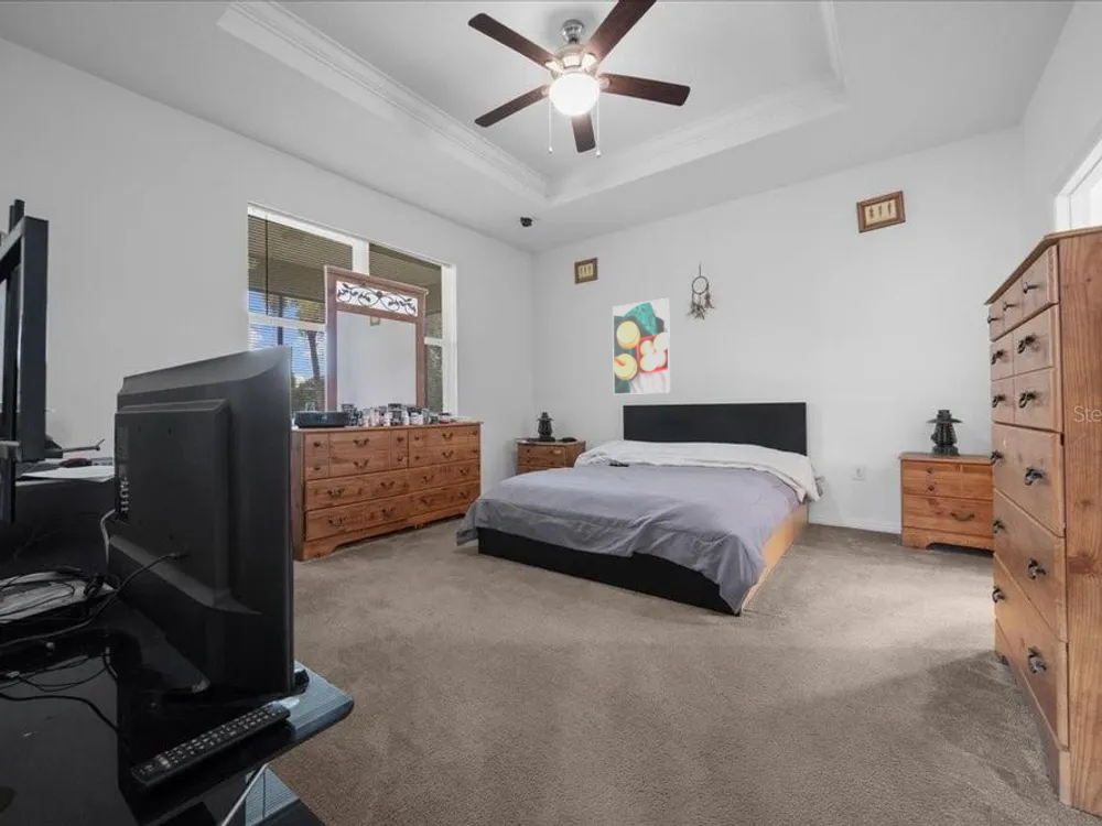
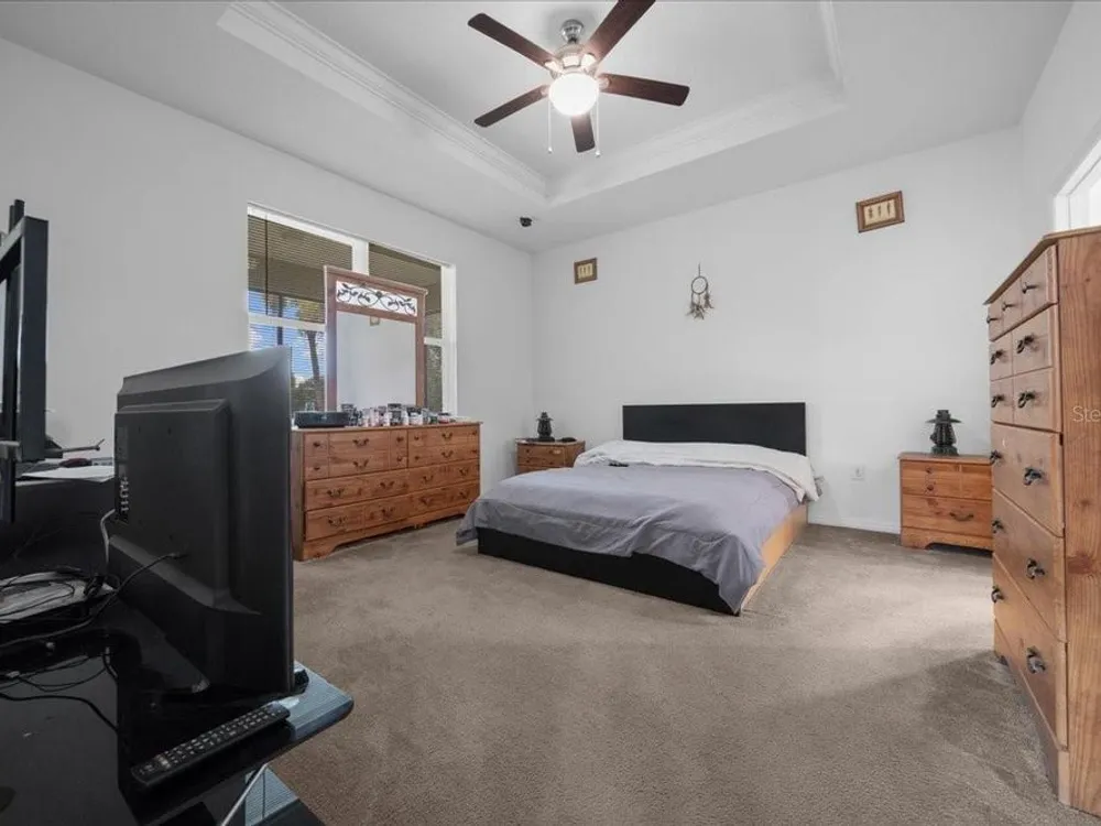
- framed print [612,297,671,395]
